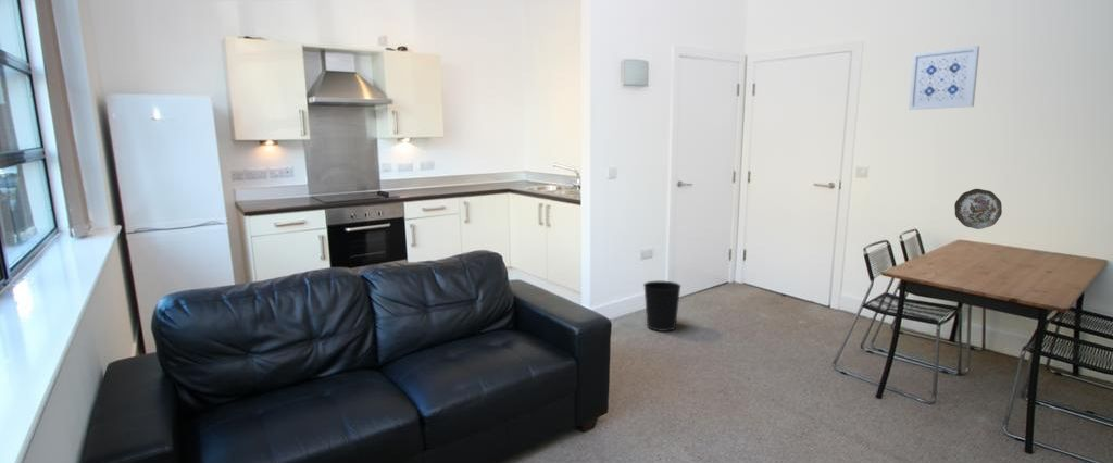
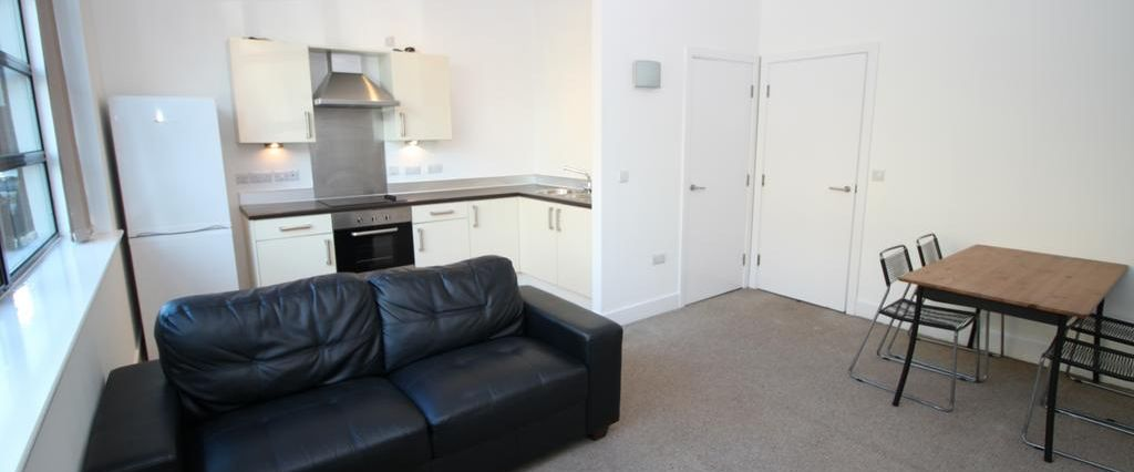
- wastebasket [642,280,683,333]
- wall art [908,45,980,111]
- decorative plate [953,188,1003,230]
